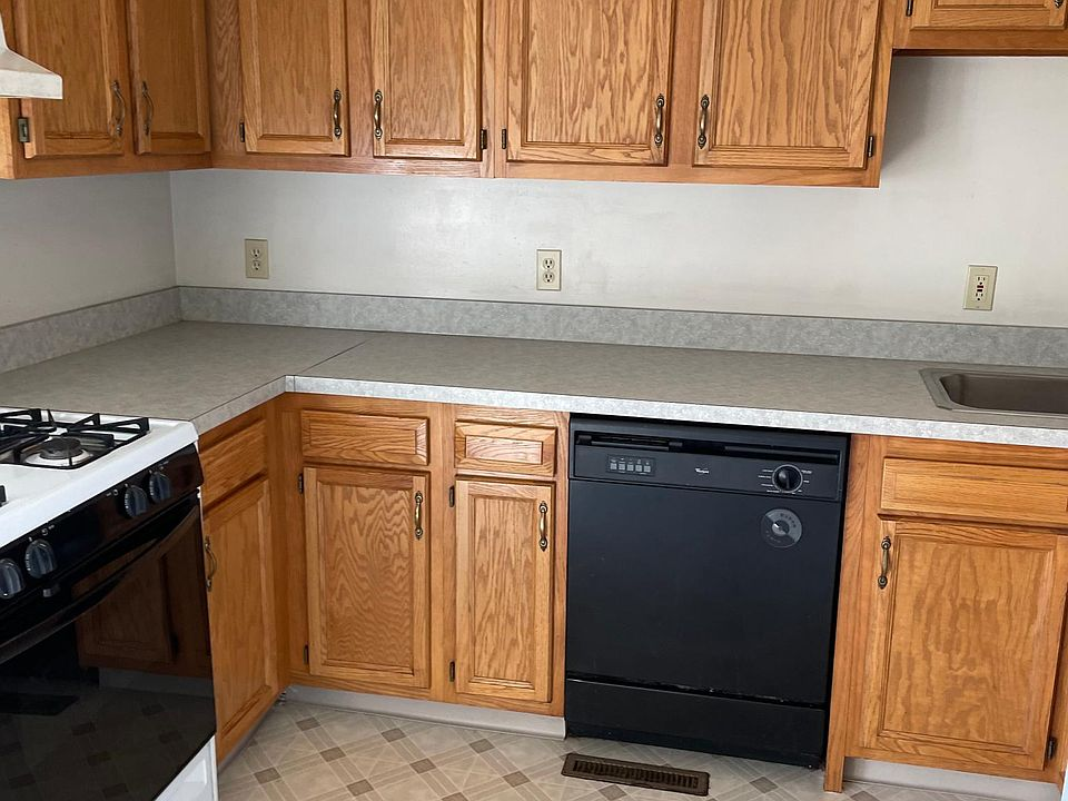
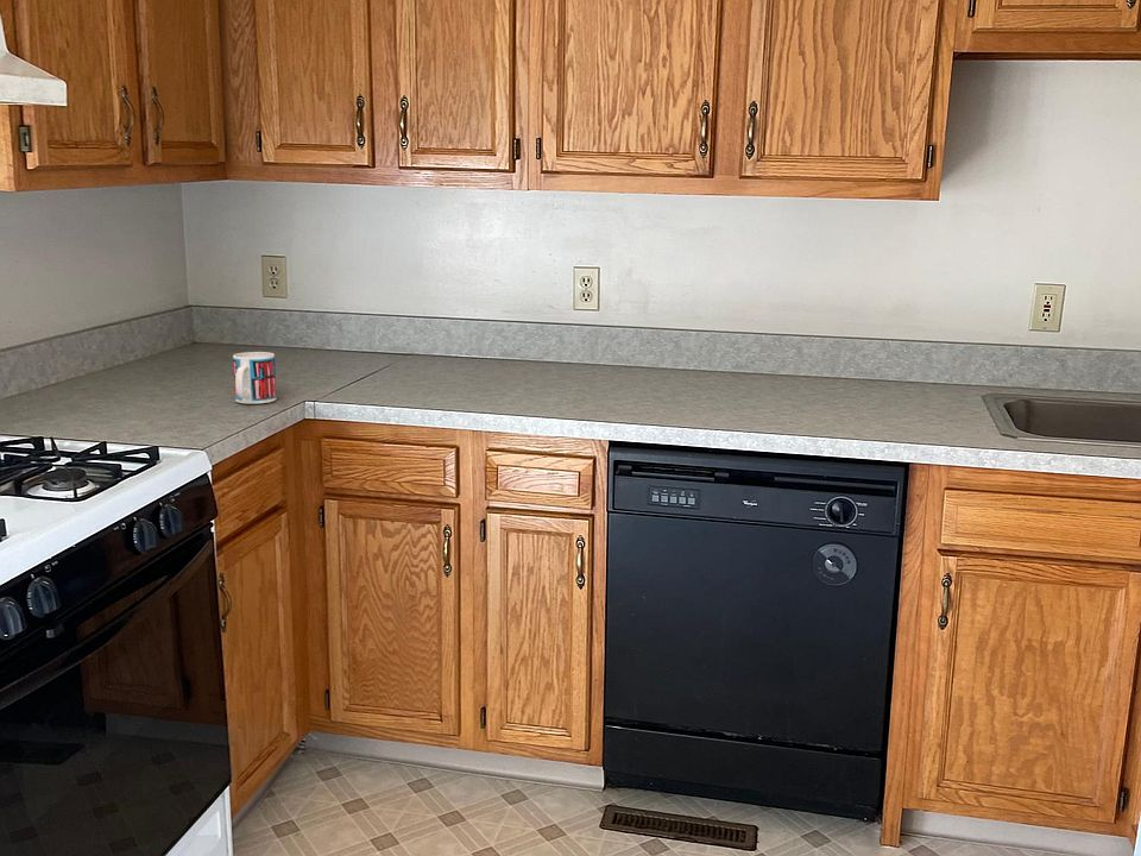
+ mug [232,351,277,405]
